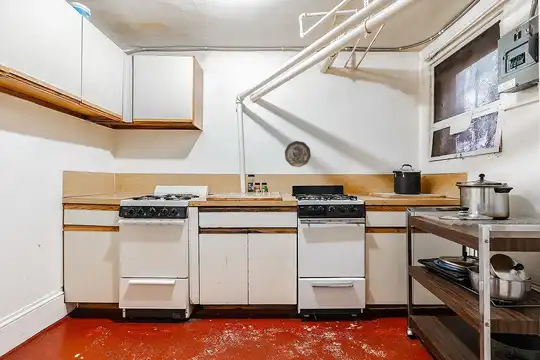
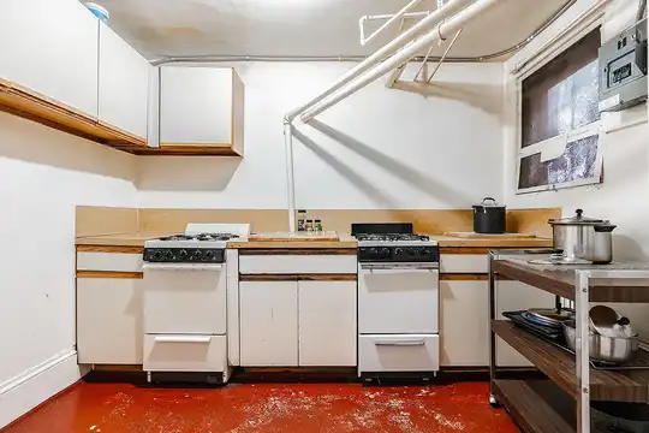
- decorative plate [284,140,312,168]
